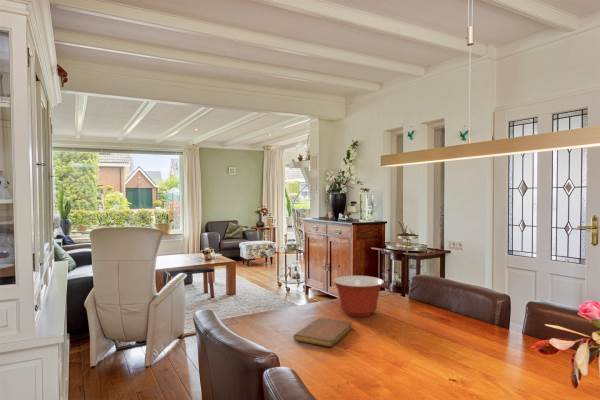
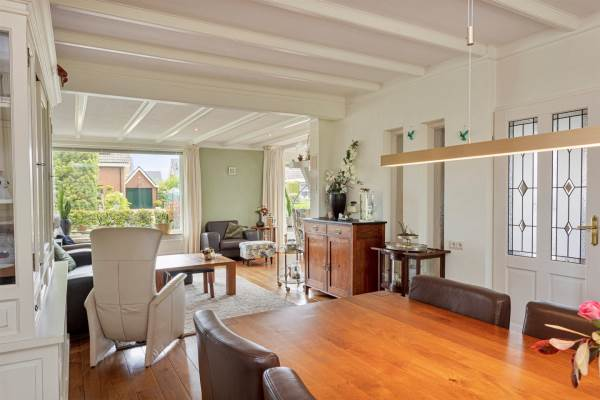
- notebook [293,317,354,348]
- mixing bowl [332,275,385,318]
